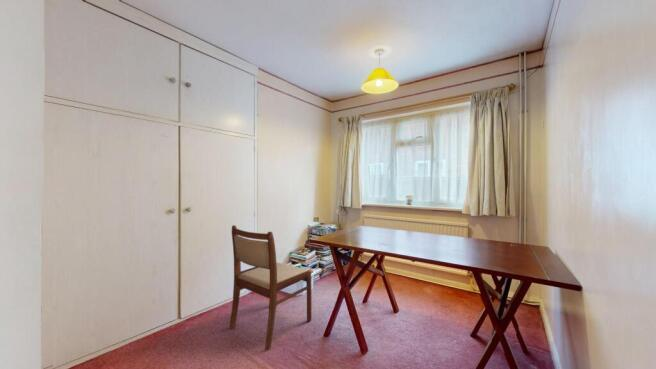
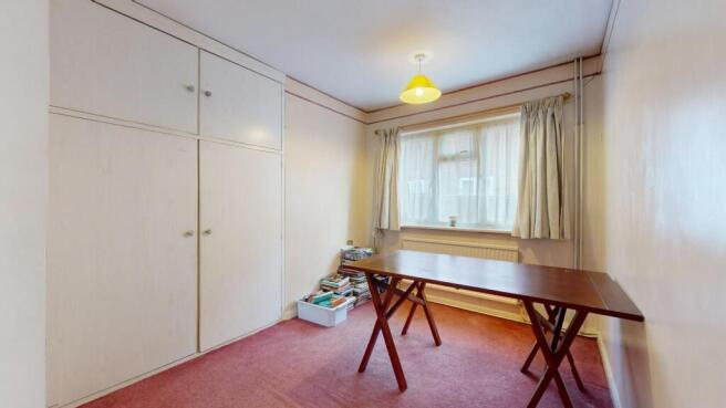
- dining chair [228,224,312,351]
